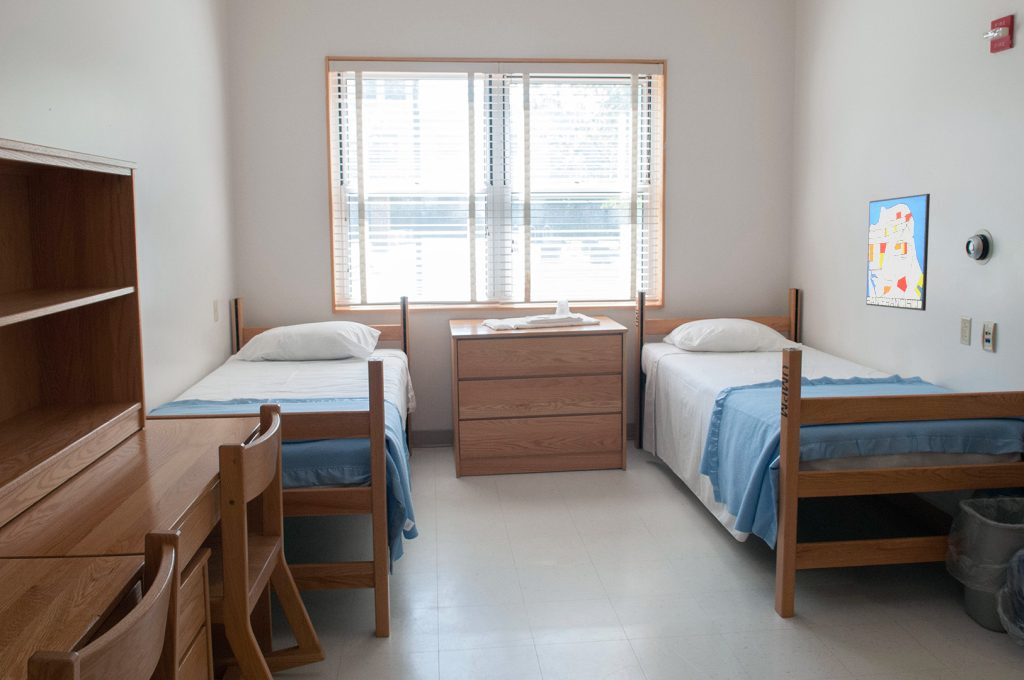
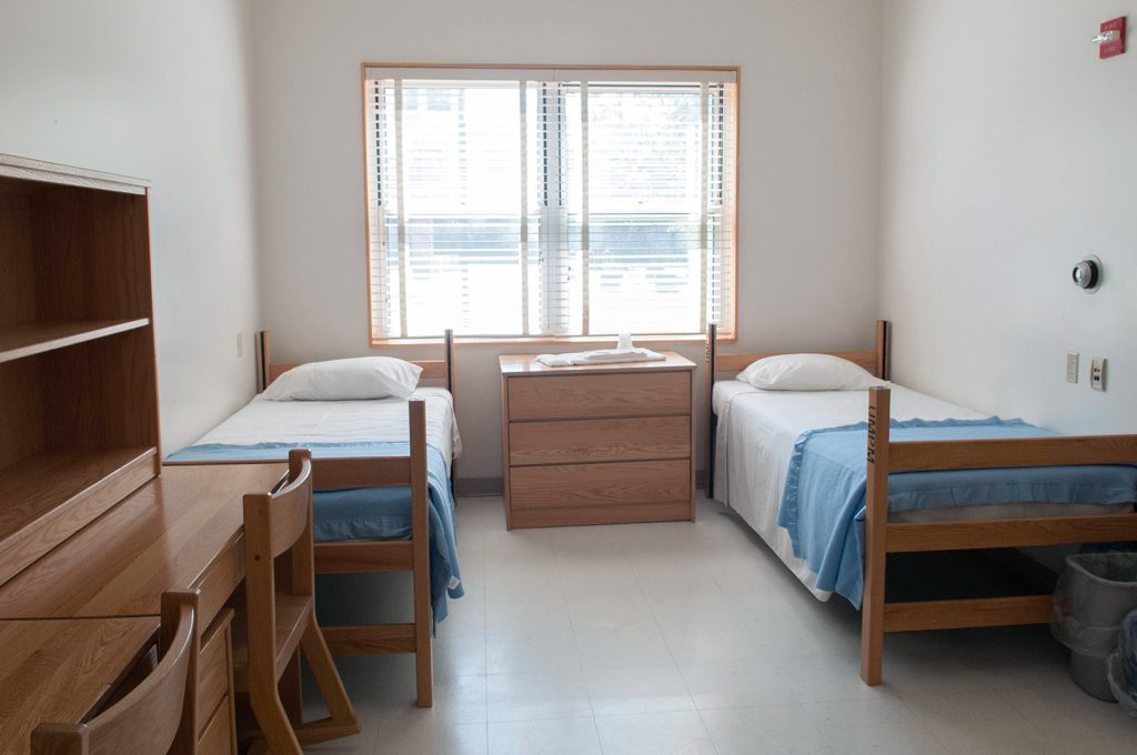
- wall art [865,193,931,312]
